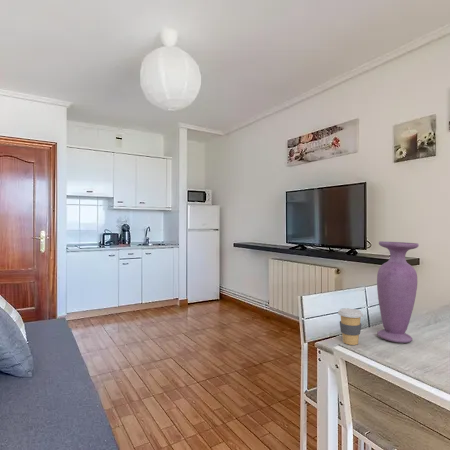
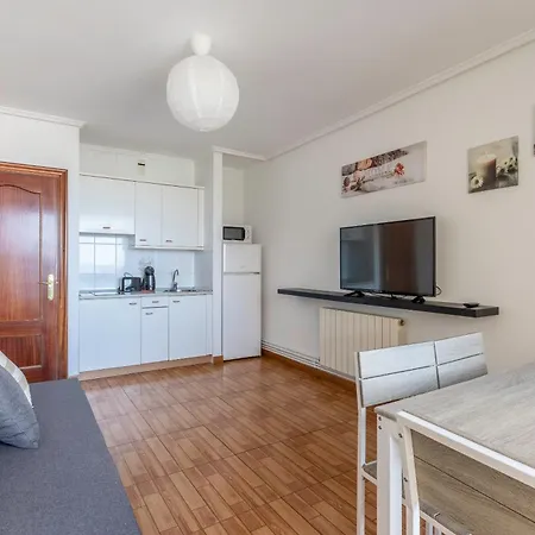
- coffee cup [337,307,364,346]
- vase [376,240,420,344]
